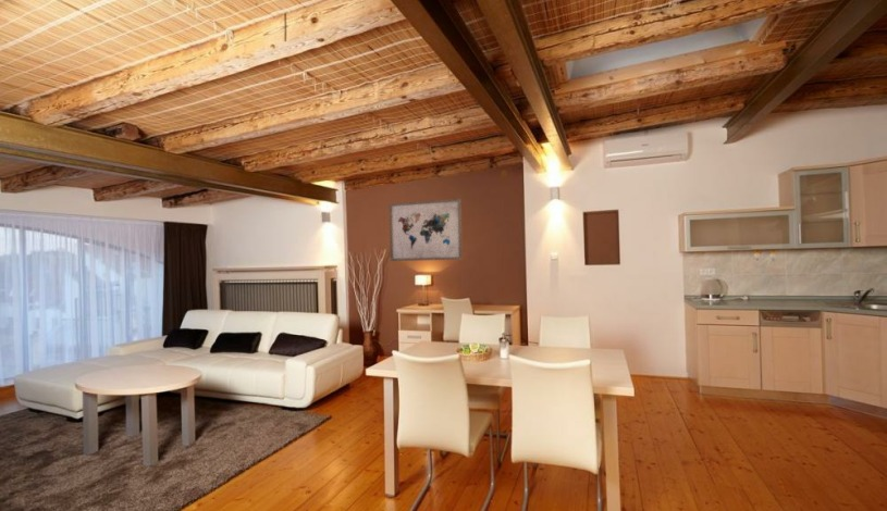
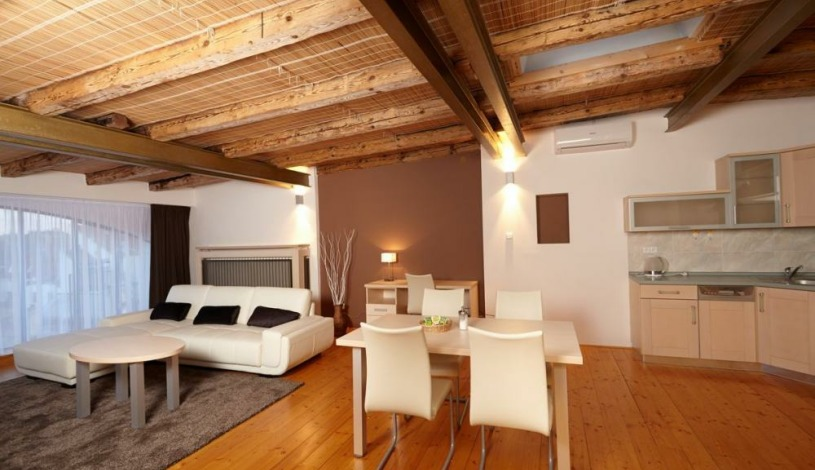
- wall art [387,198,464,262]
